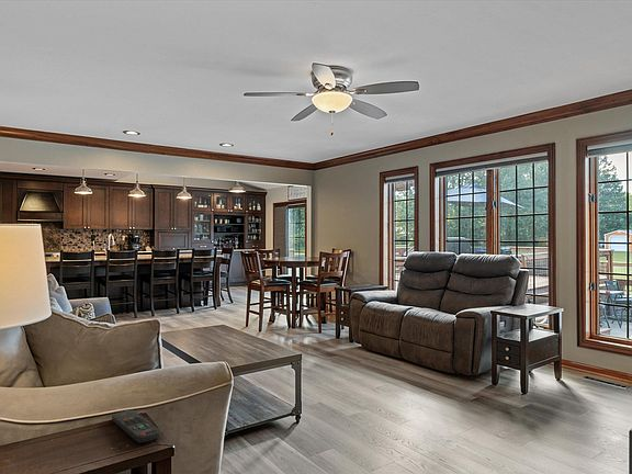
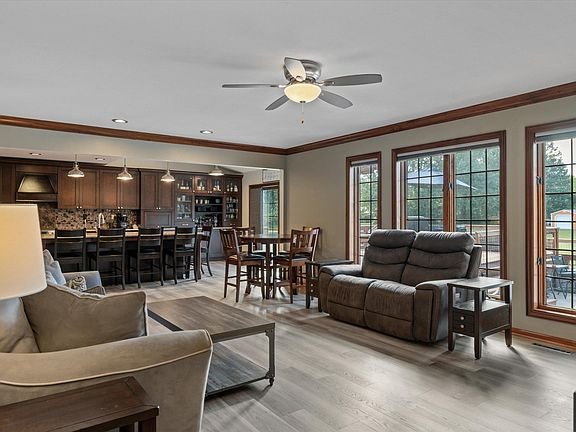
- remote control [111,409,162,444]
